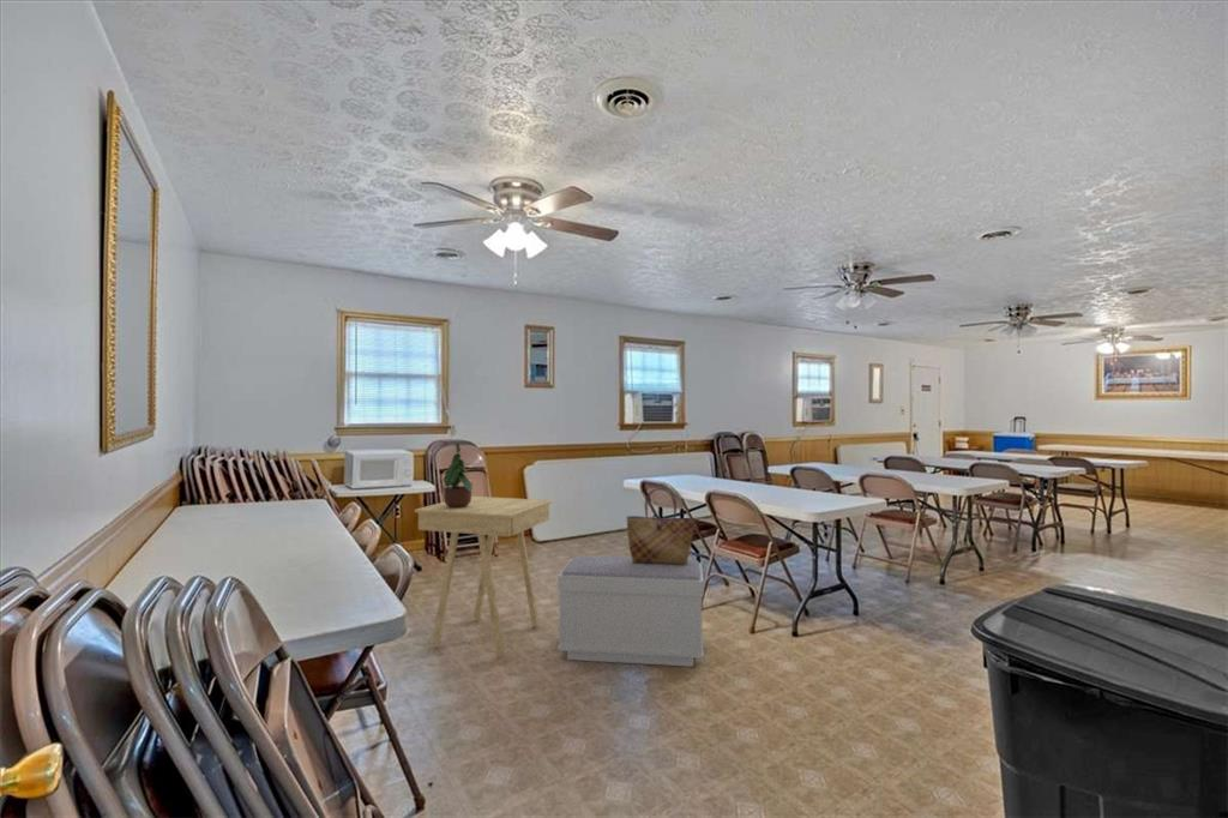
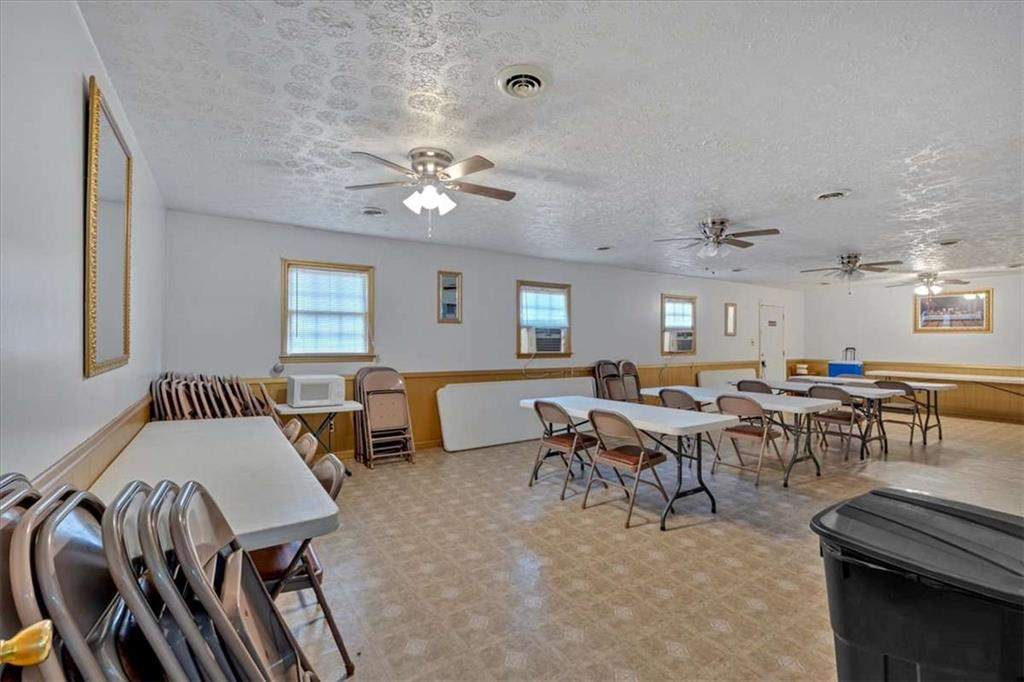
- bench [556,555,705,668]
- potted plant [439,443,474,509]
- side table [414,495,553,657]
- tote bag [626,487,696,565]
